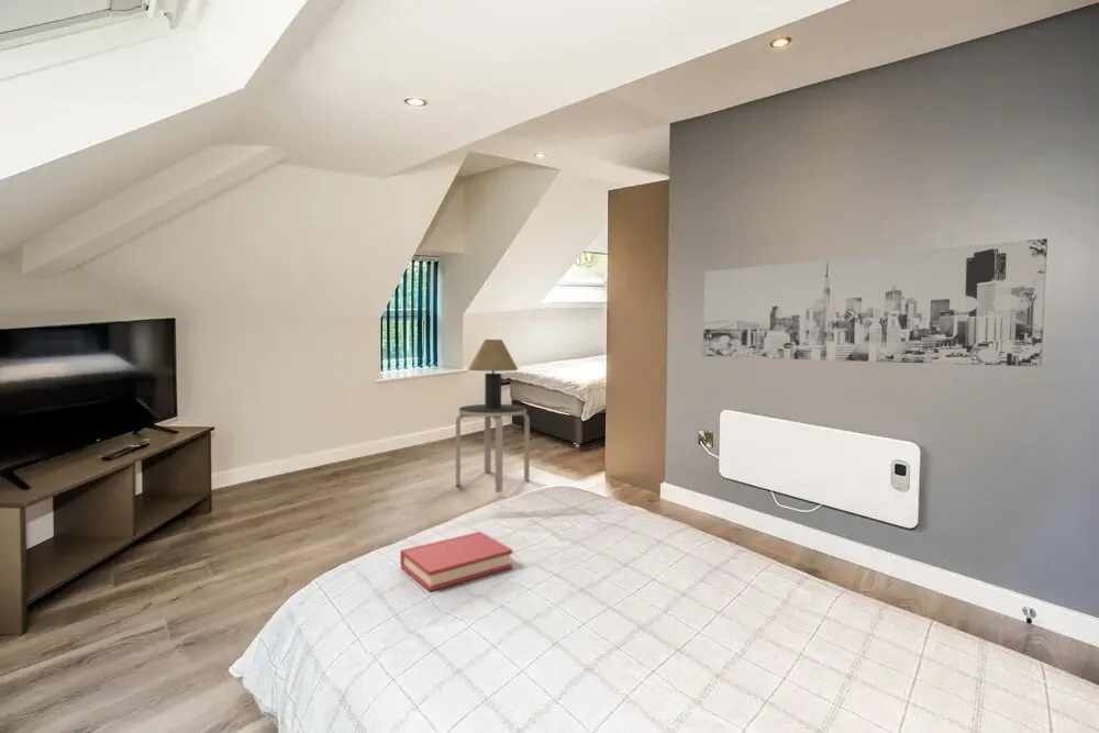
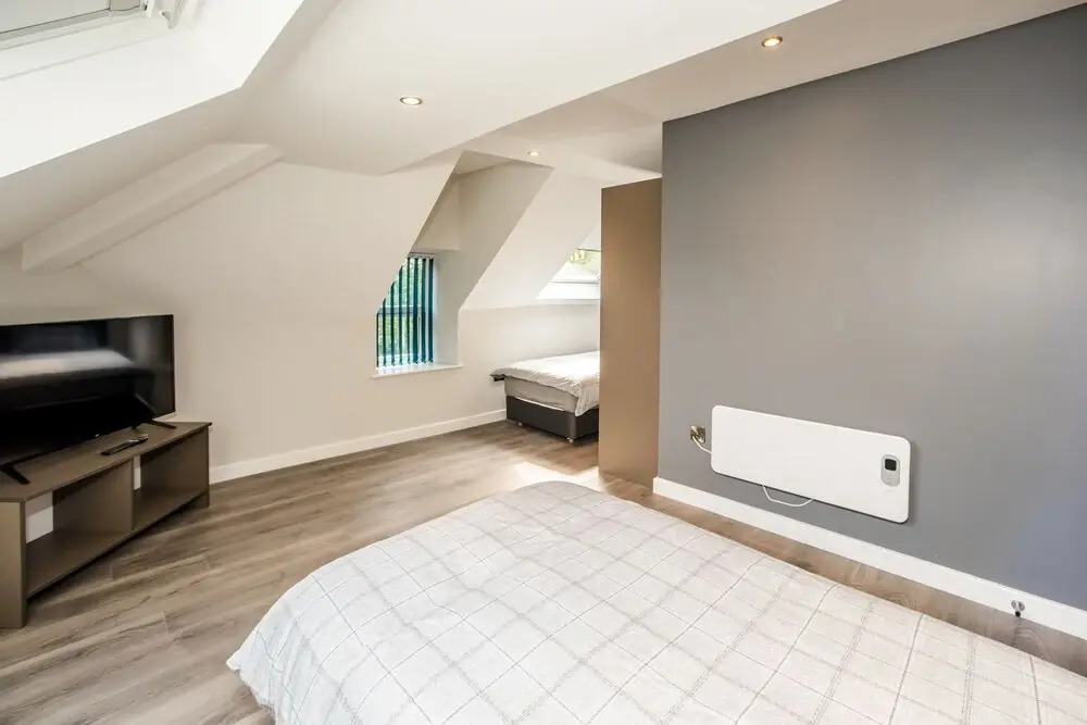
- wall art [702,237,1048,368]
- side table [455,403,531,493]
- hardback book [399,531,513,592]
- table lamp [467,338,519,409]
